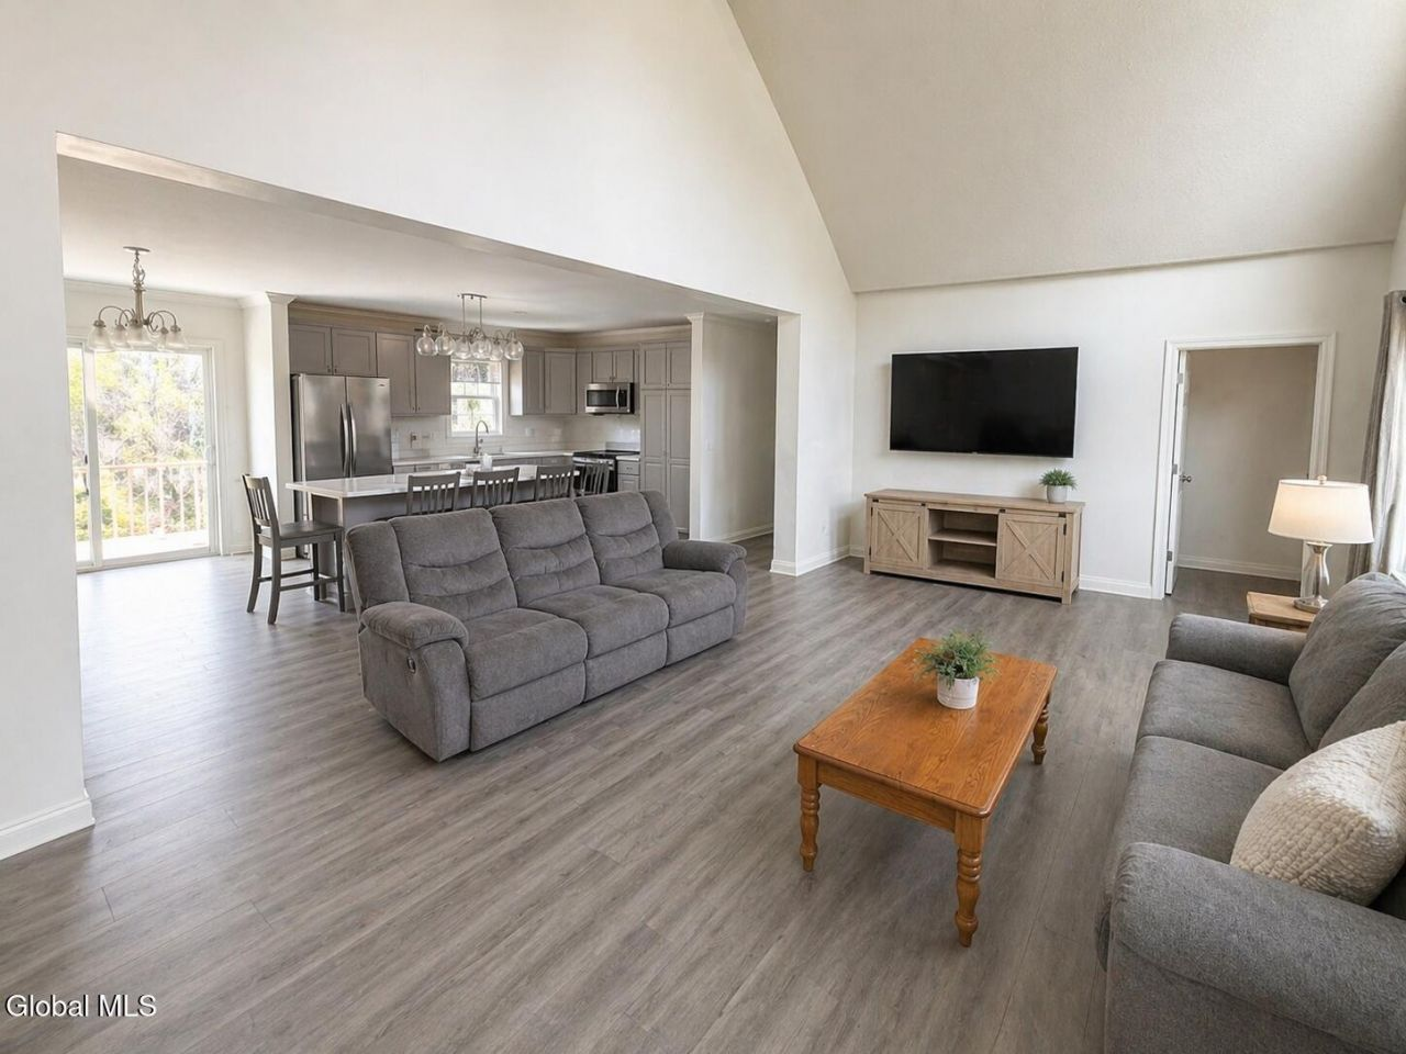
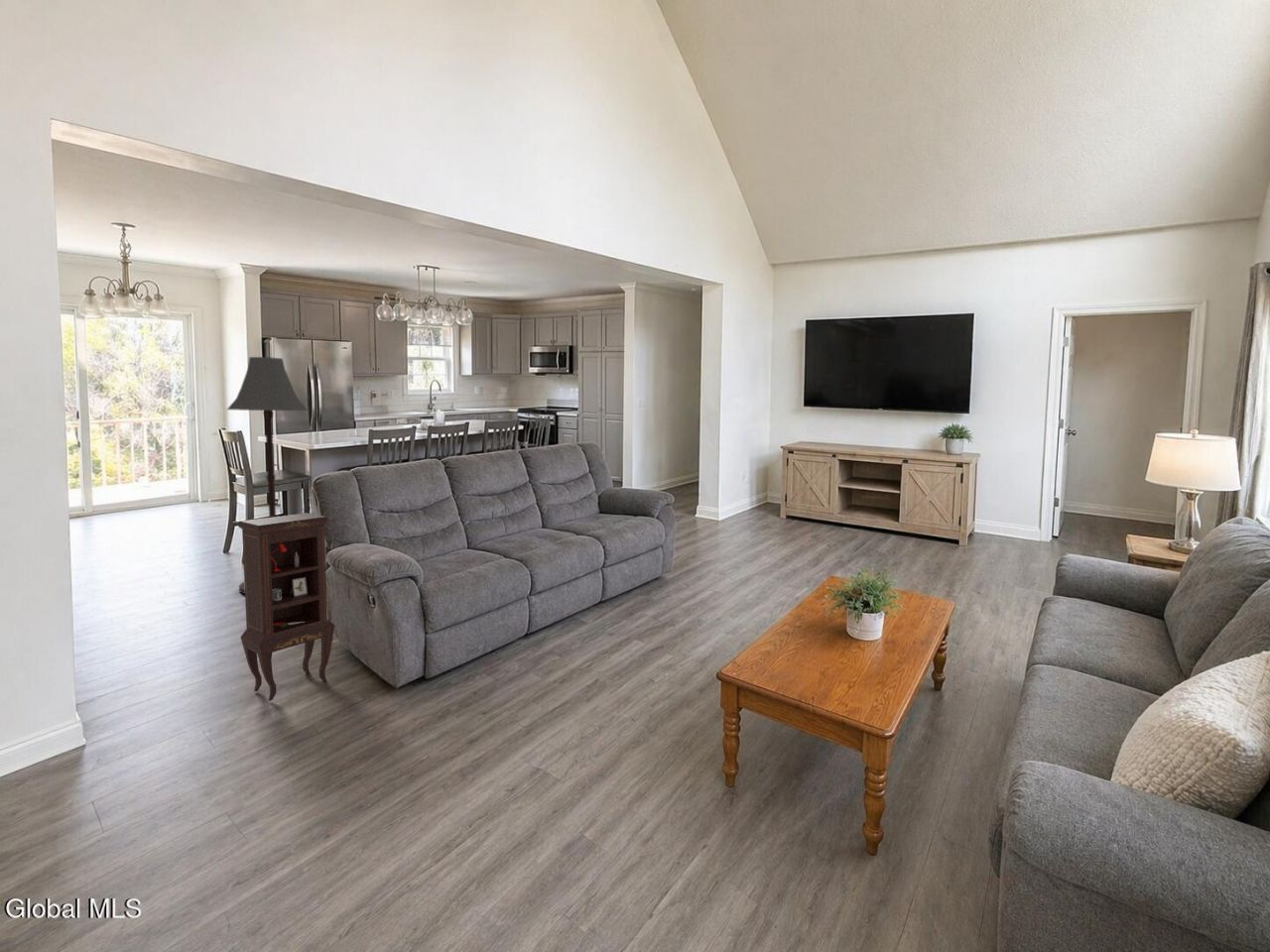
+ cabinet [237,512,335,702]
+ floor lamp [226,356,309,595]
